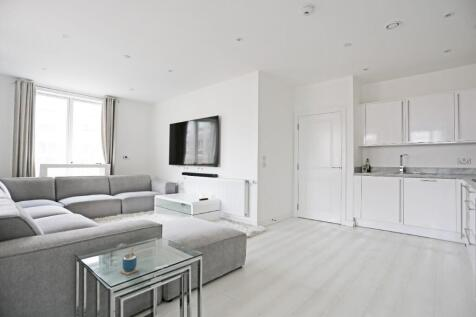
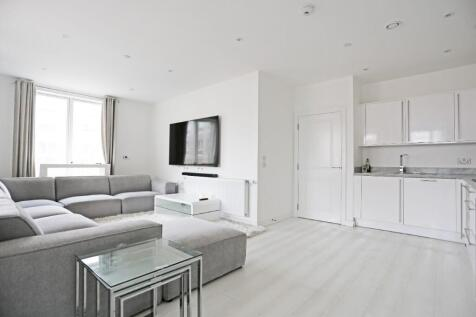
- cup [120,246,139,276]
